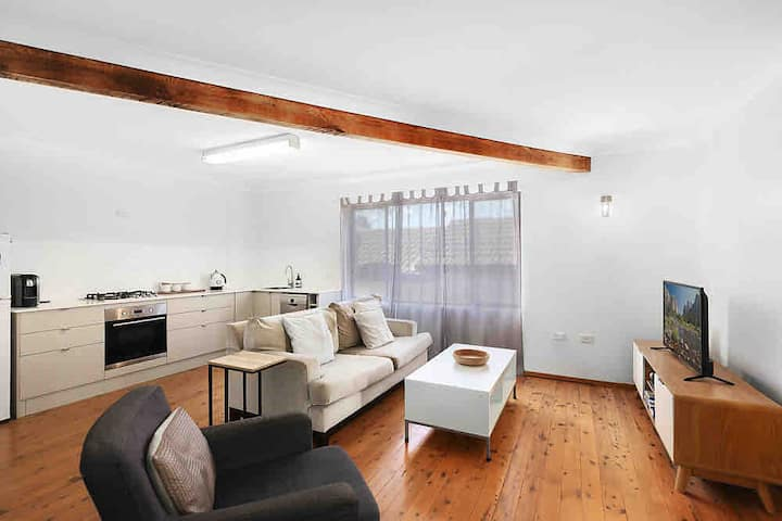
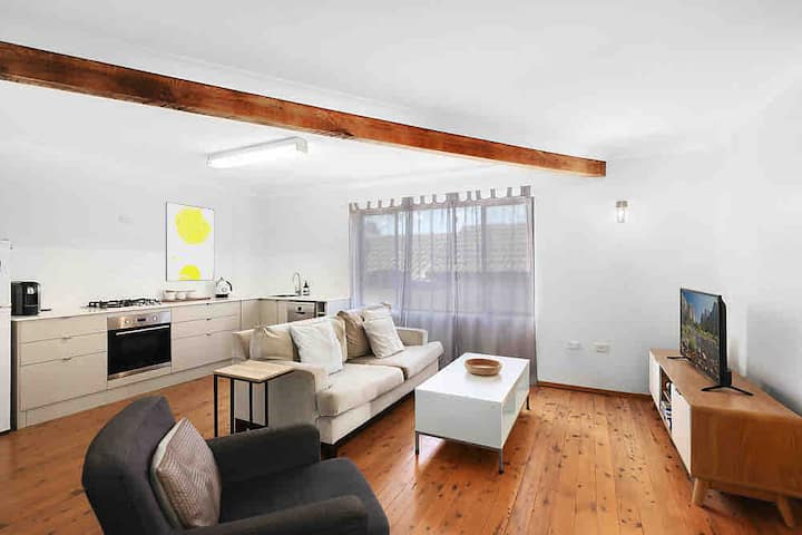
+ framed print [165,201,215,282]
